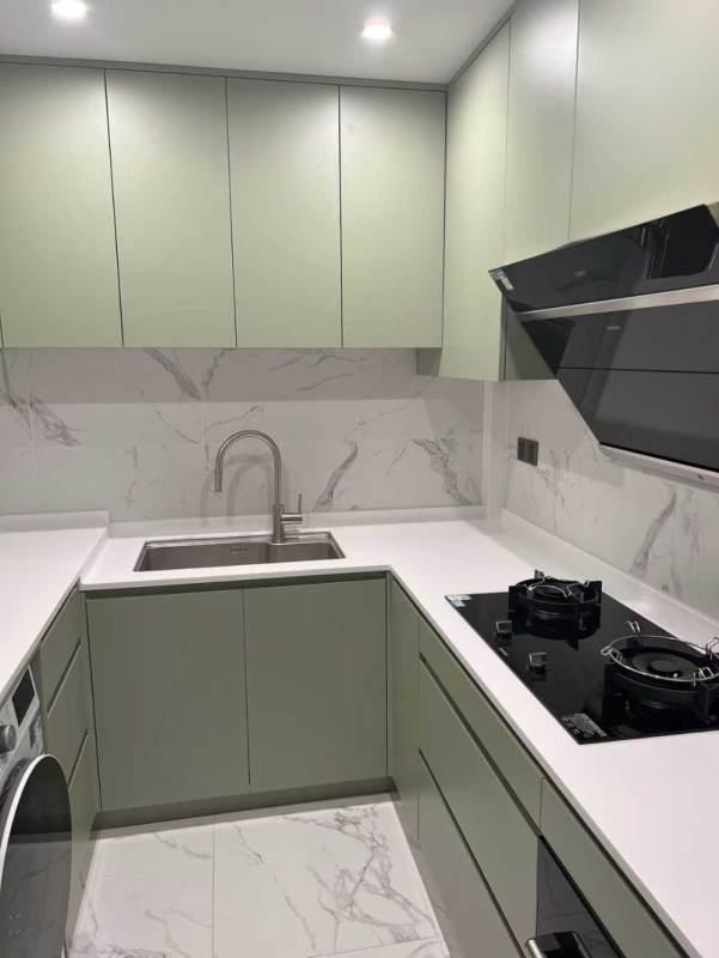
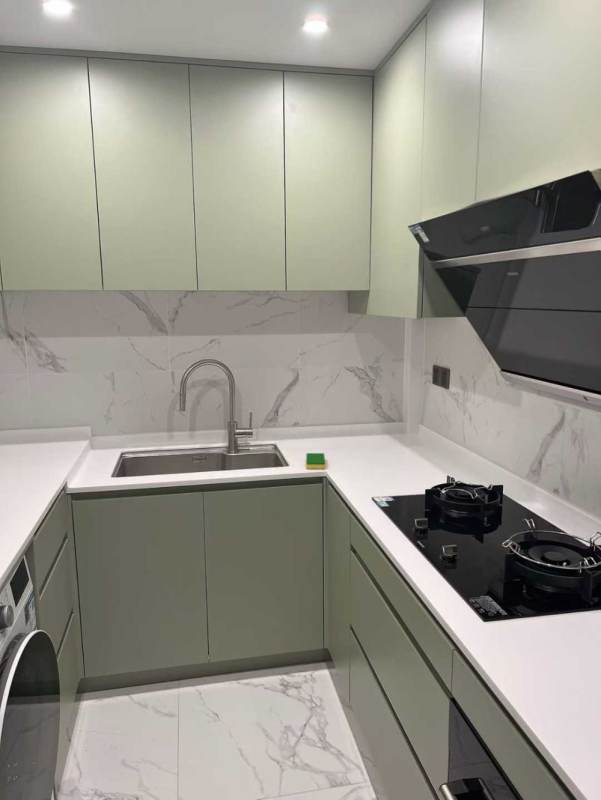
+ dish sponge [305,452,326,470]
